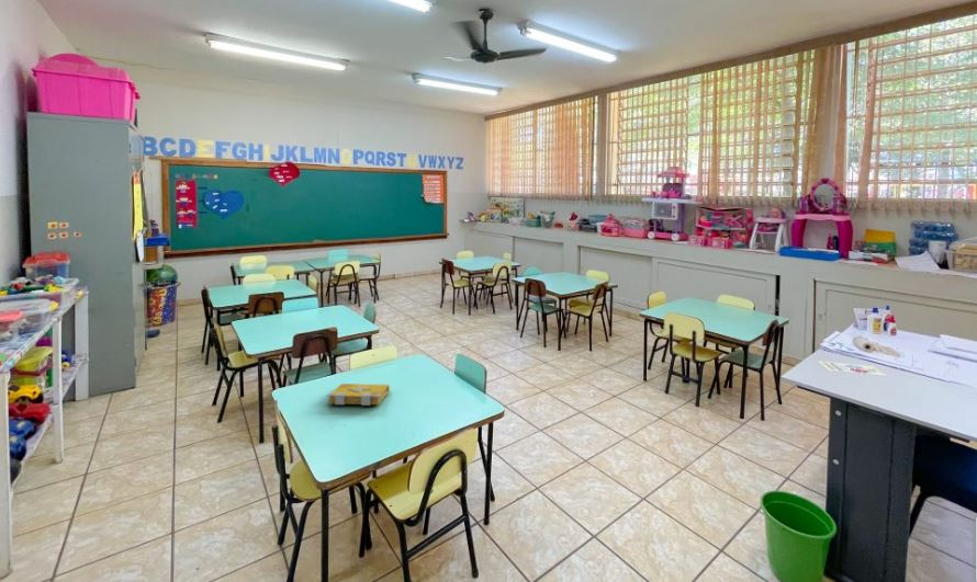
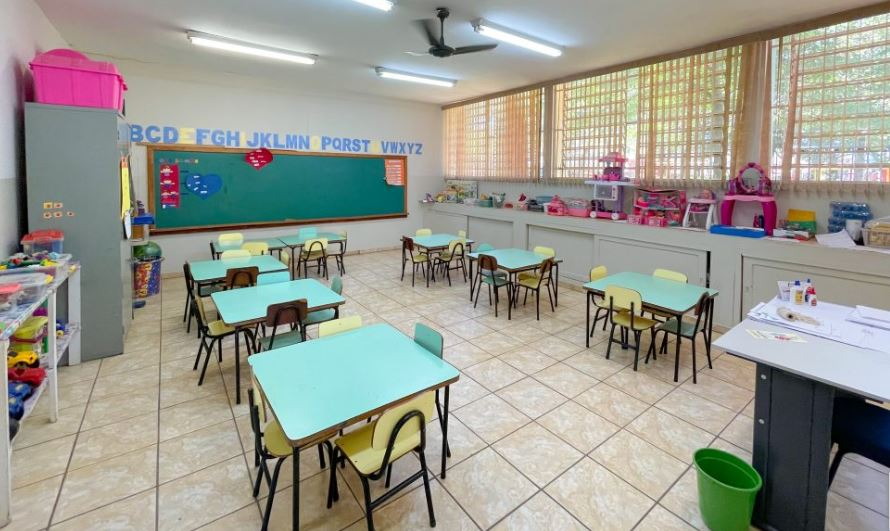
- spell book [326,383,391,407]
